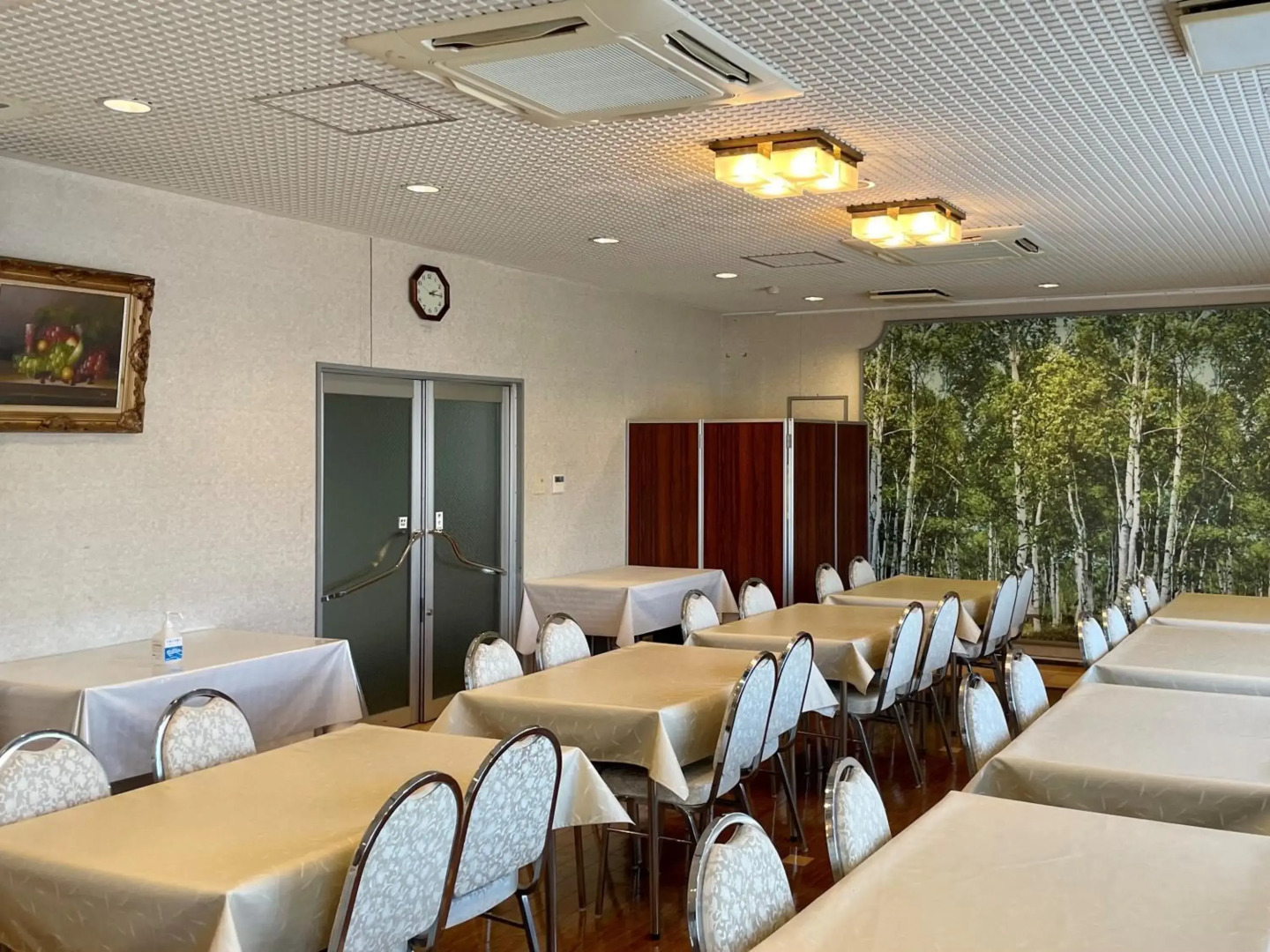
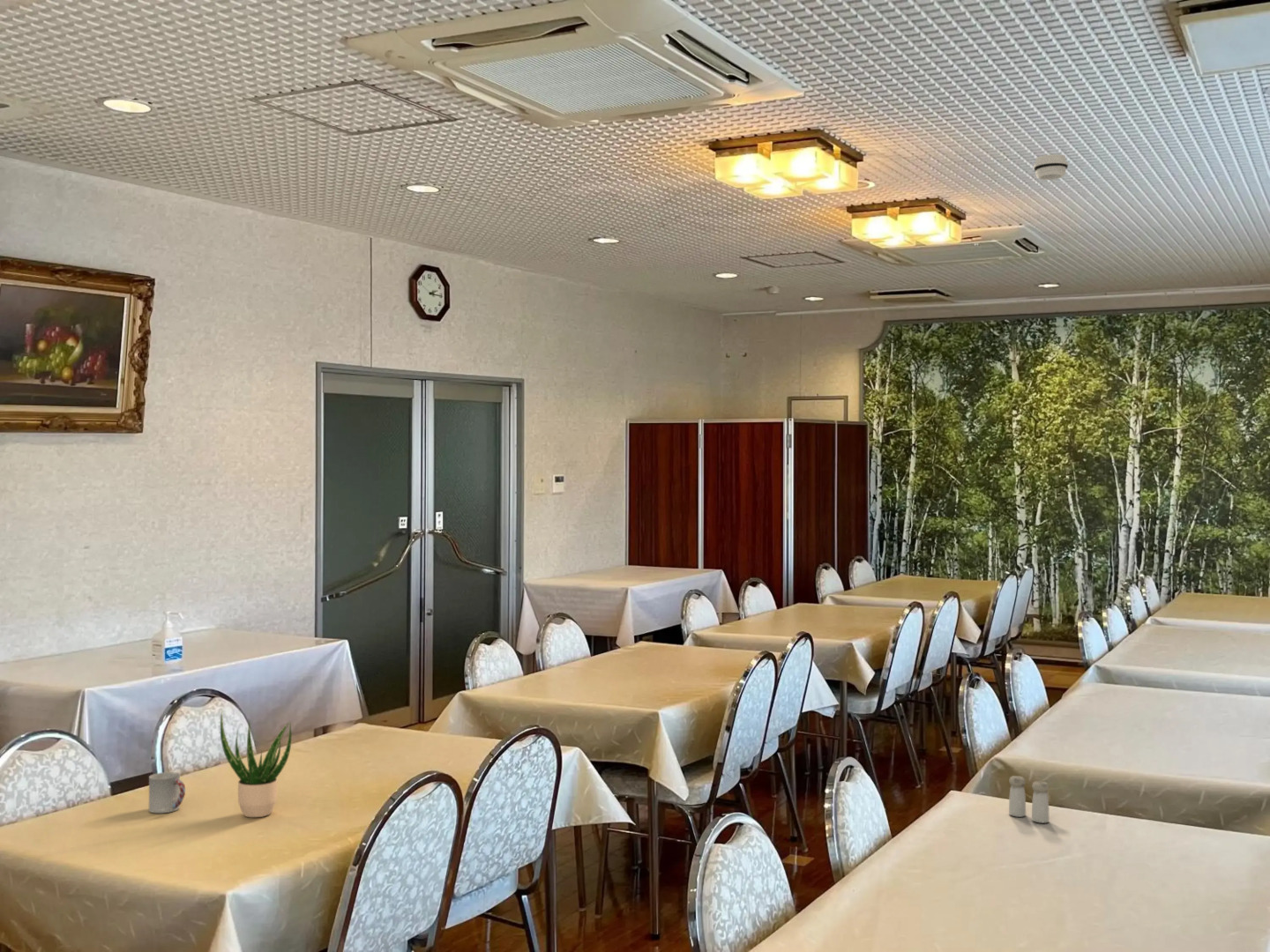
+ salt and pepper shaker [1008,775,1050,823]
+ smoke detector [1033,153,1069,181]
+ potted plant [220,709,292,818]
+ cup [148,771,186,814]
